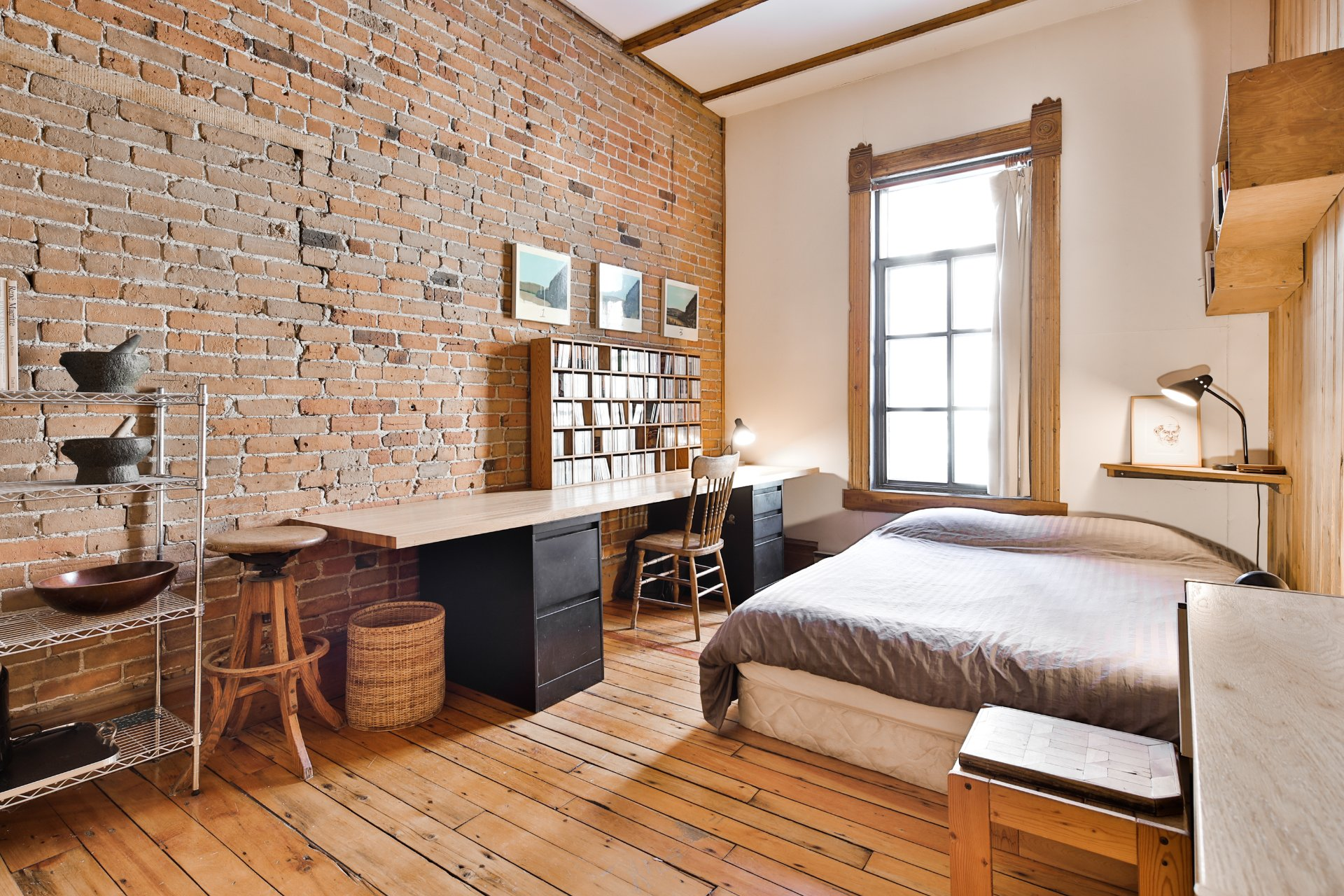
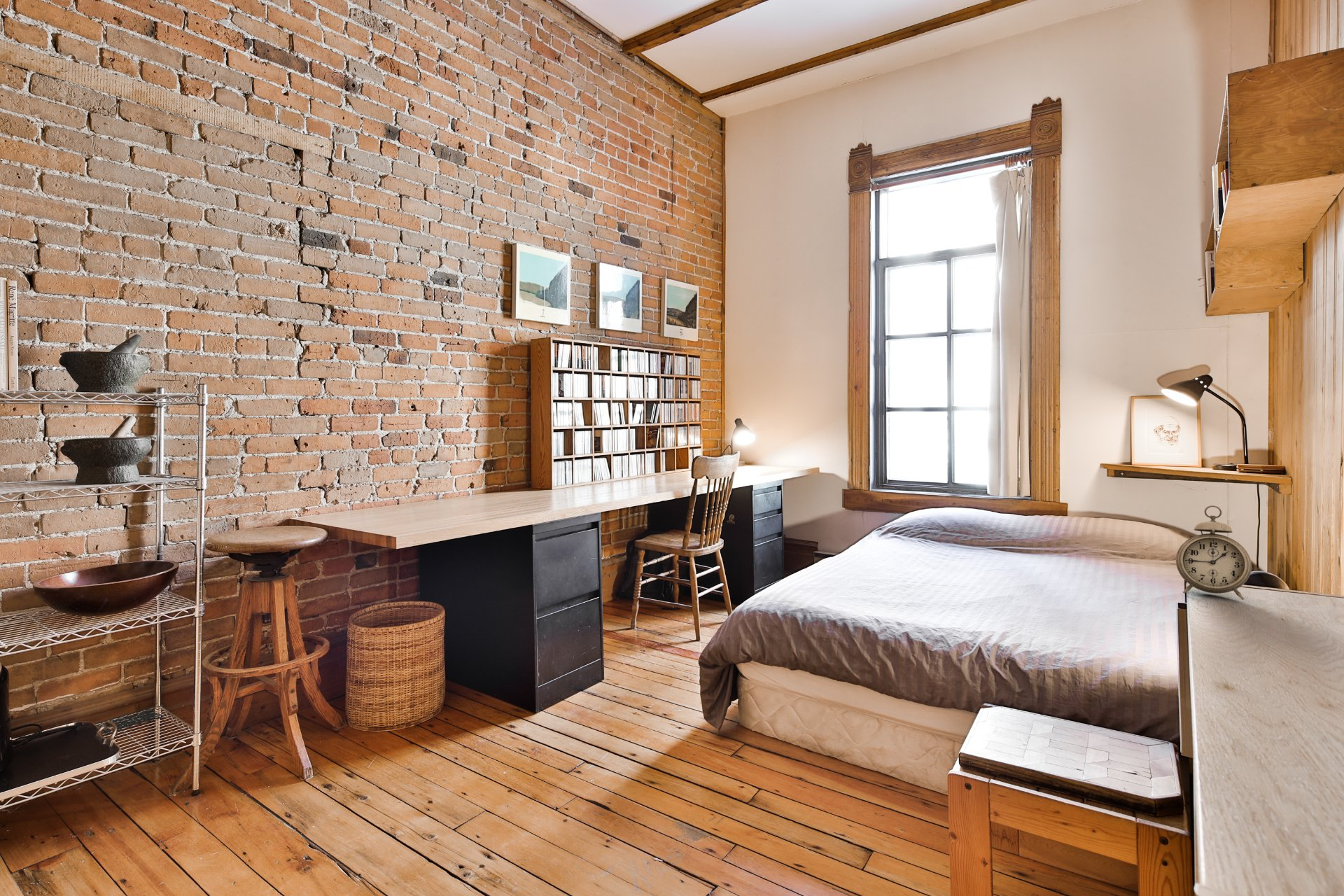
+ alarm clock [1175,505,1252,601]
